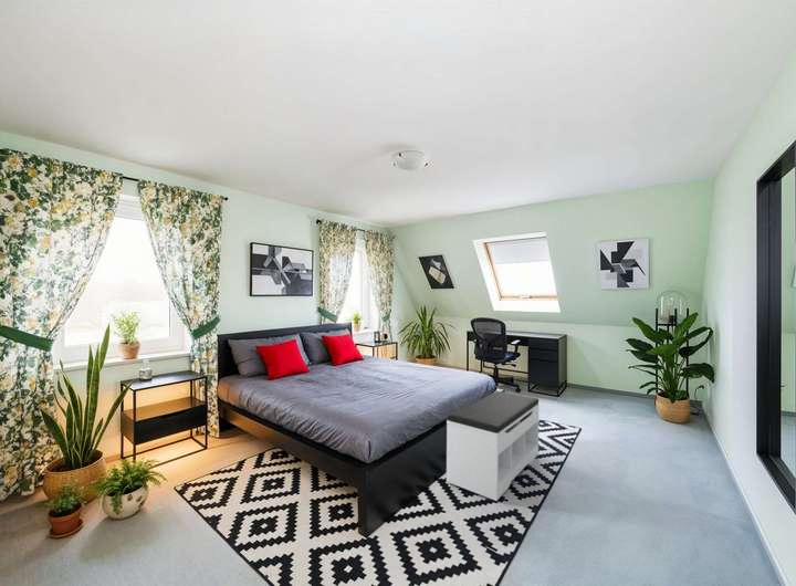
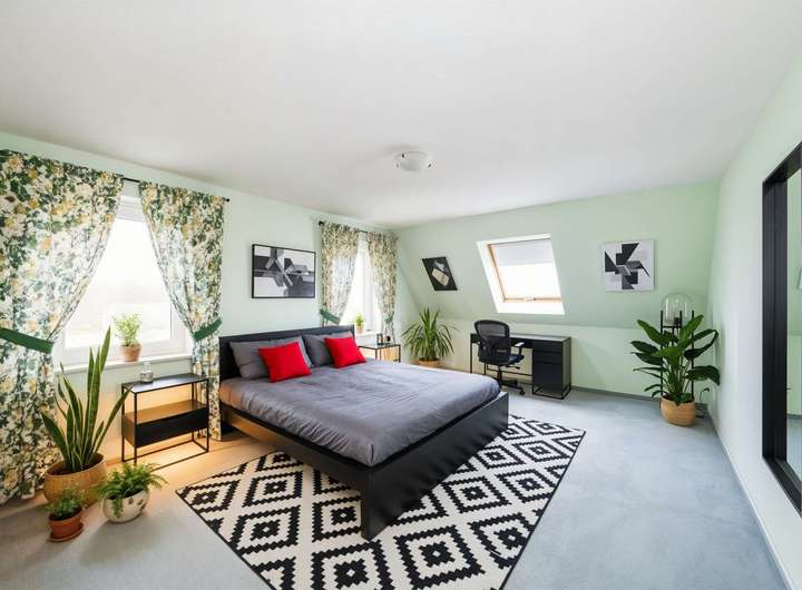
- bench [446,390,541,502]
